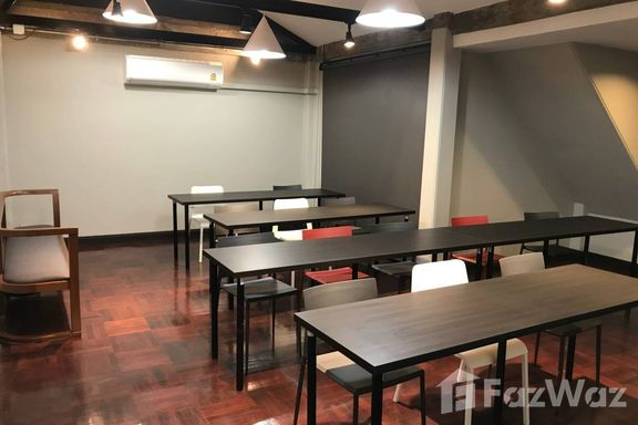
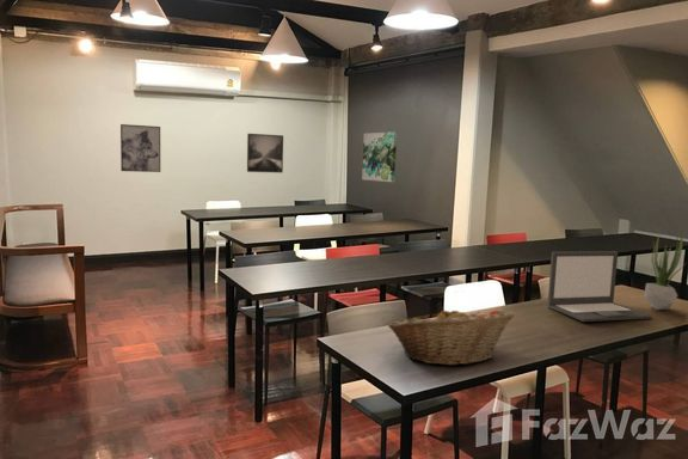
+ potted plant [643,232,688,311]
+ laptop [547,250,653,323]
+ fruit basket [387,306,516,367]
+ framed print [246,133,284,173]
+ wall art [361,130,398,183]
+ wall art [119,123,161,173]
